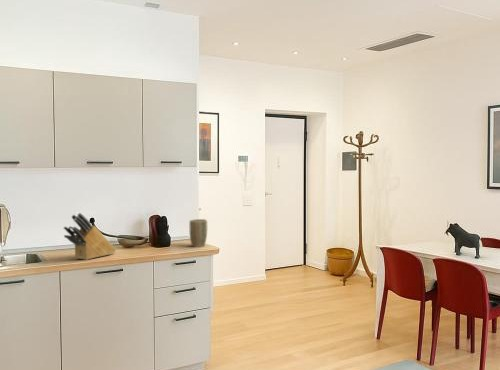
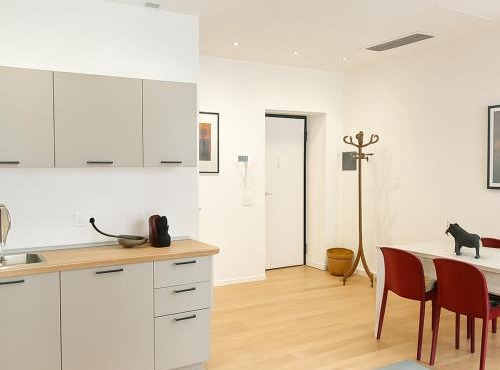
- knife block [63,212,117,261]
- plant pot [189,218,208,248]
